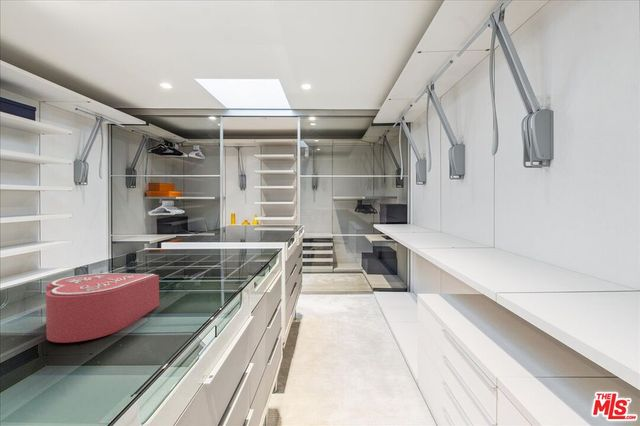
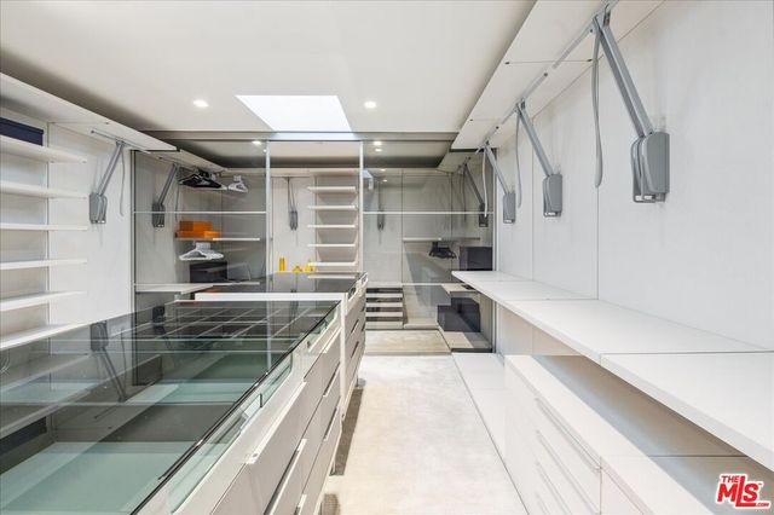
- jewelry box [45,272,160,344]
